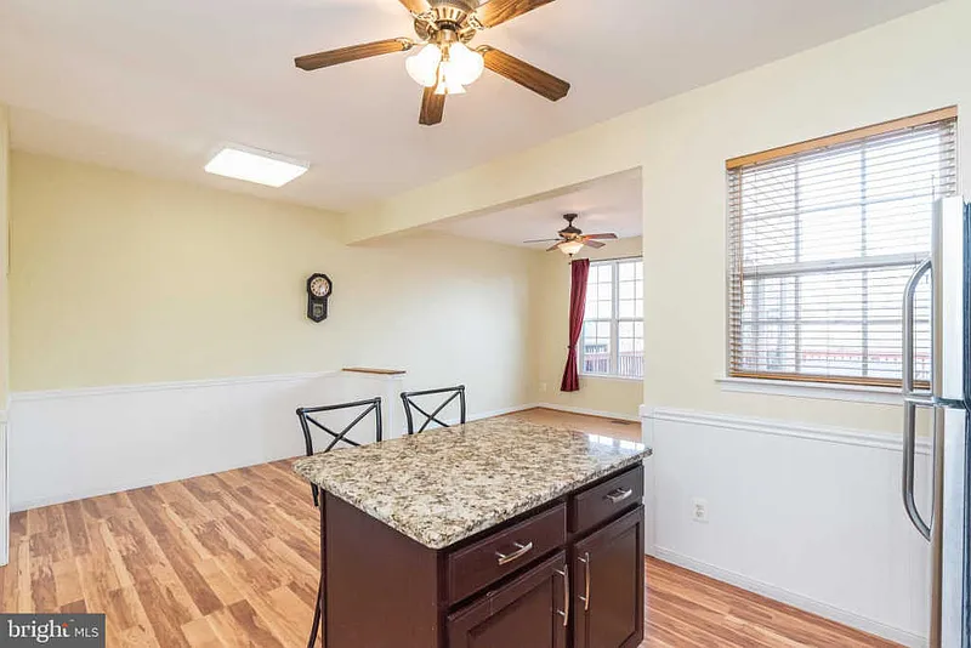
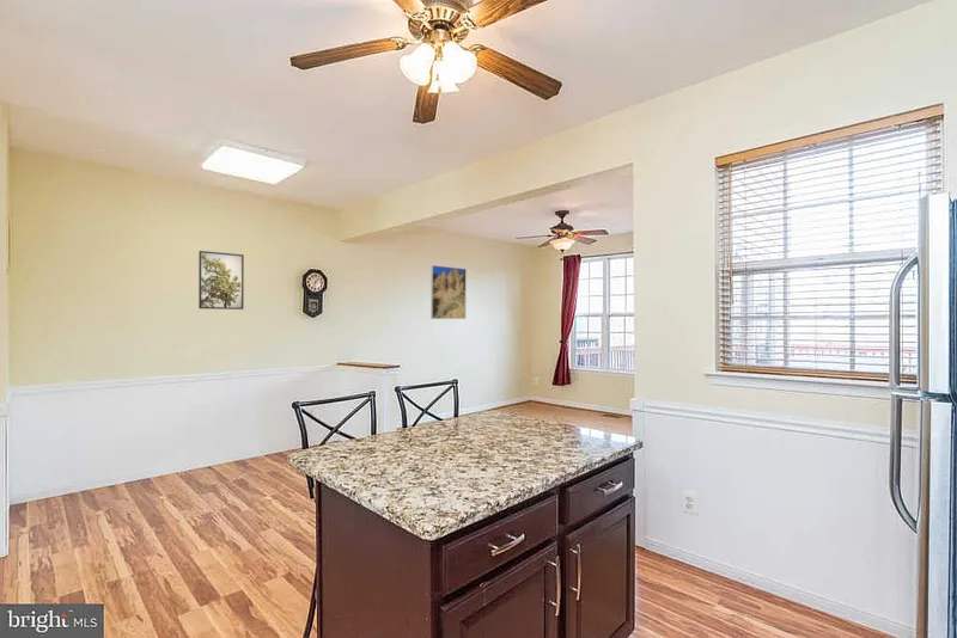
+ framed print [197,250,245,311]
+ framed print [429,264,468,320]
